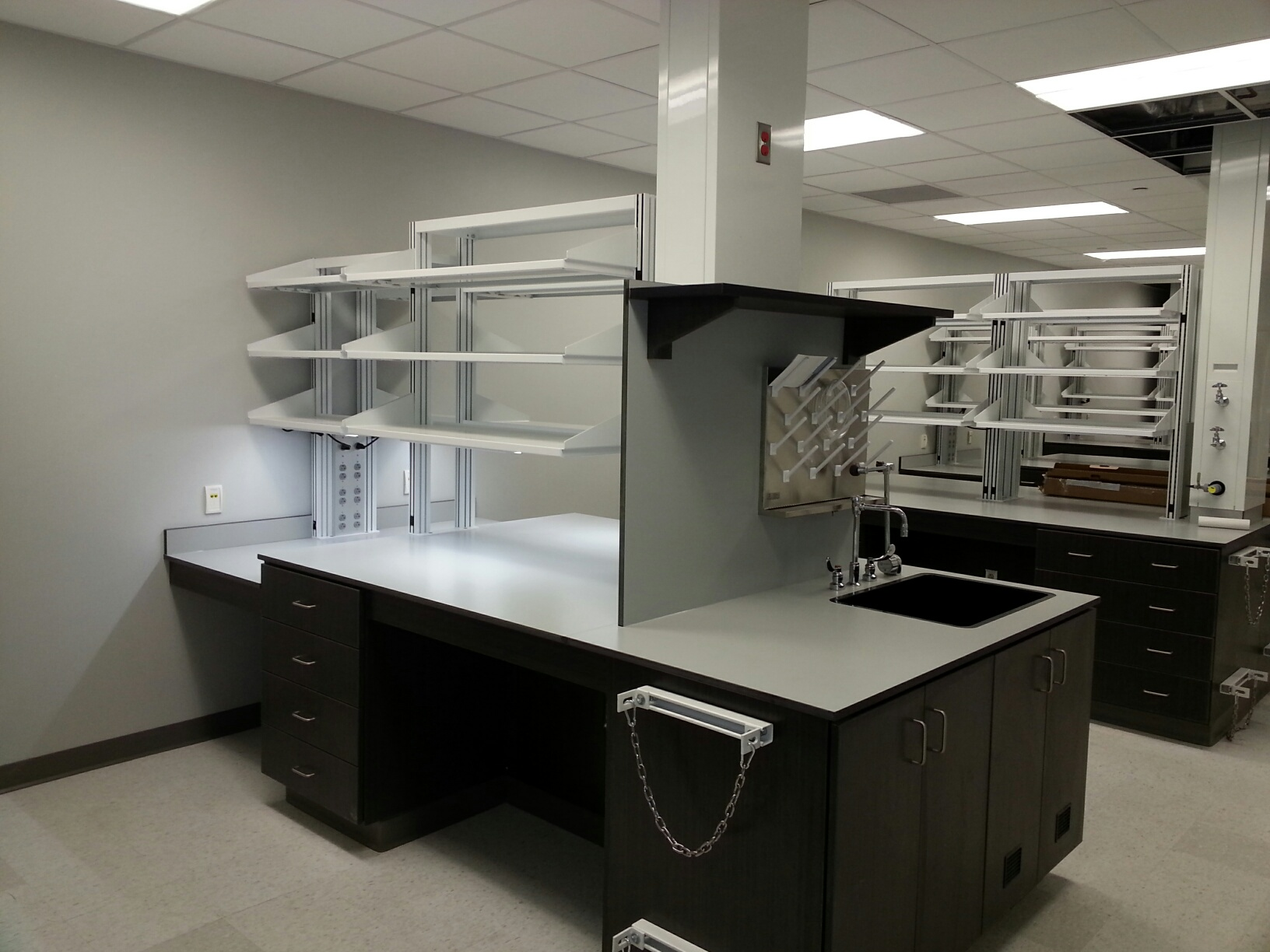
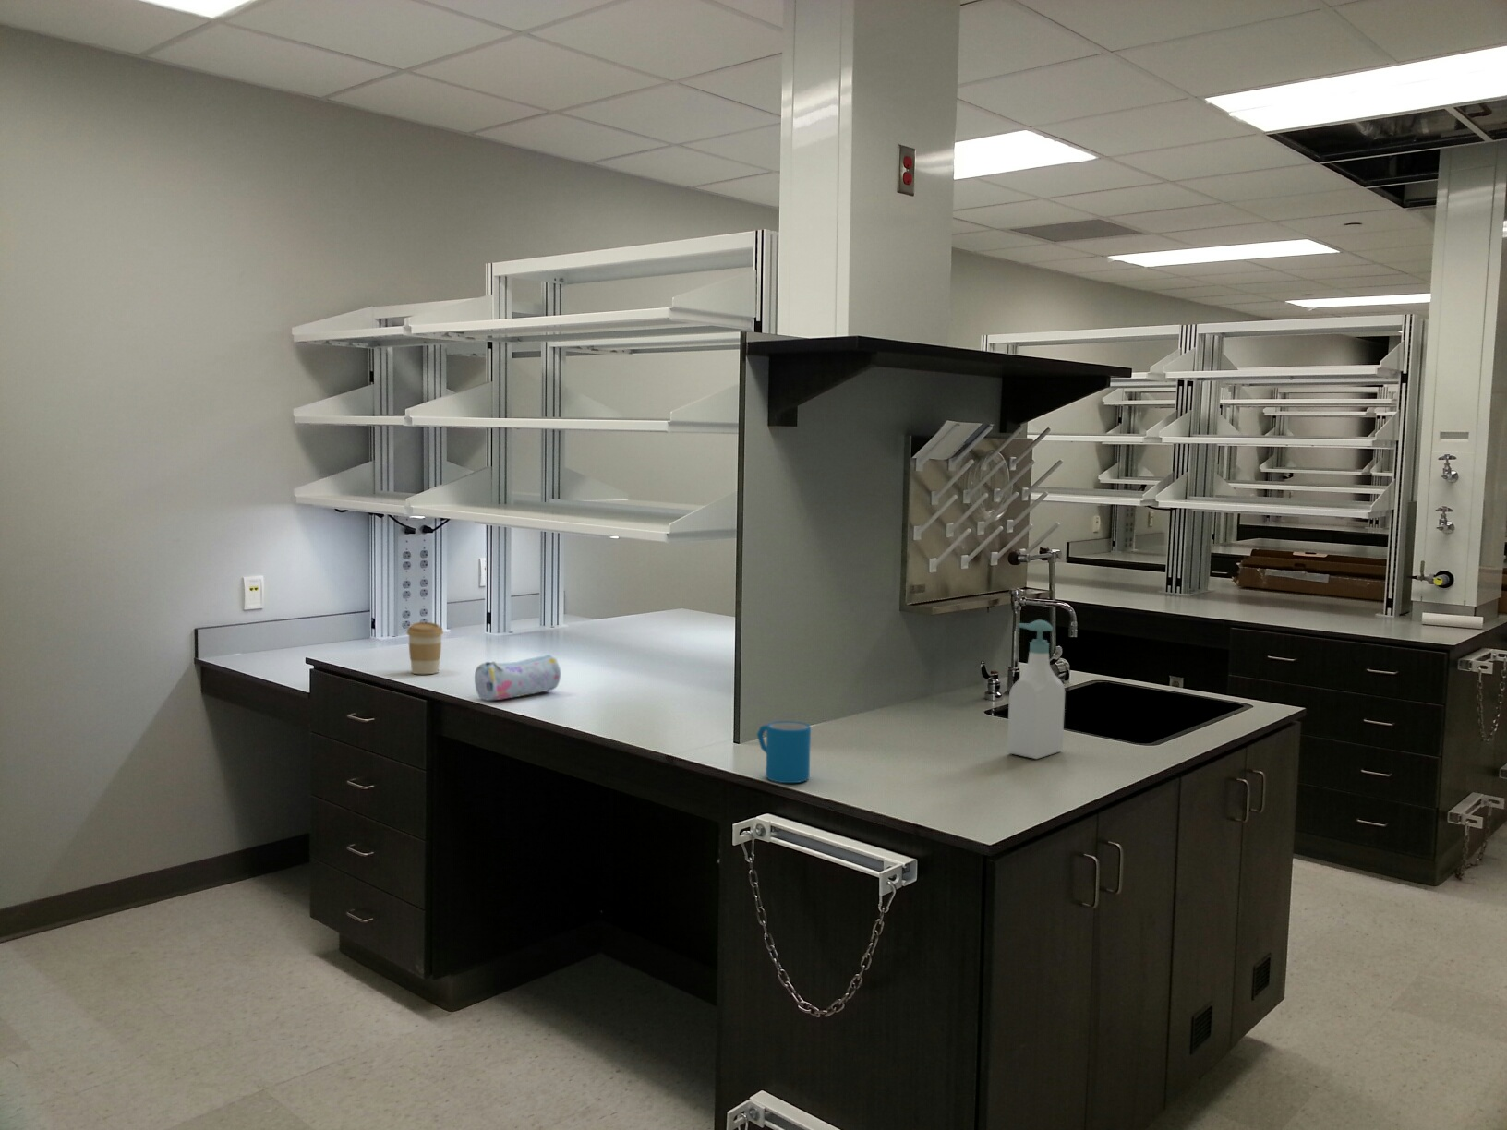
+ mug [756,720,812,783]
+ coffee cup [406,621,444,675]
+ soap bottle [1006,620,1066,760]
+ pencil case [473,654,561,702]
